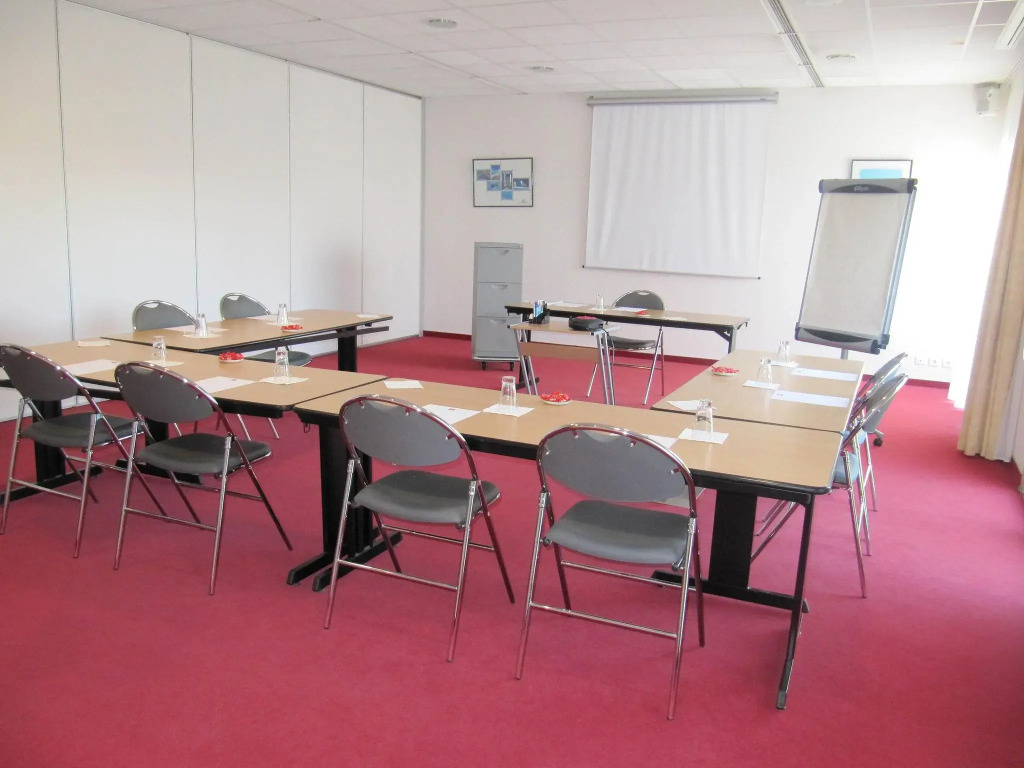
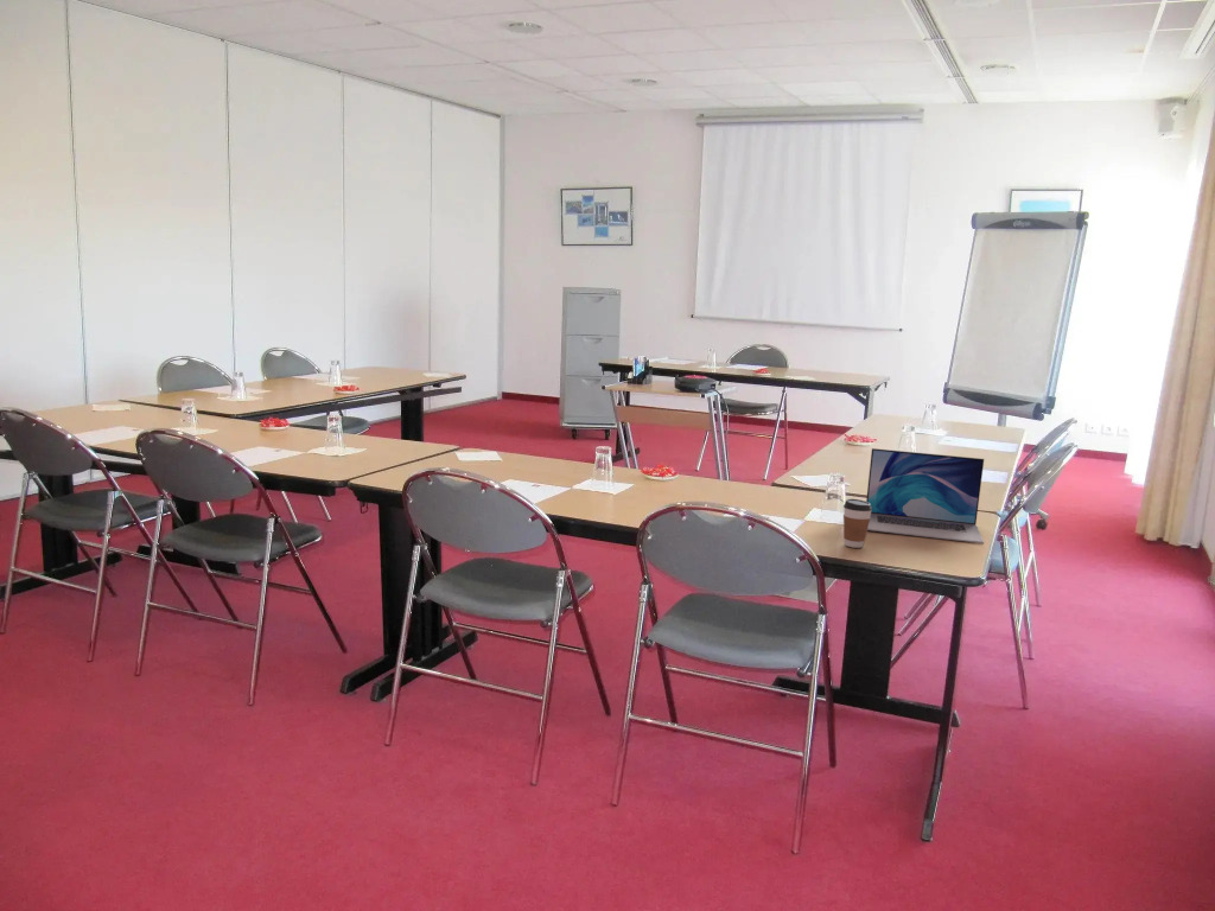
+ laptop [865,447,985,544]
+ coffee cup [842,498,872,549]
